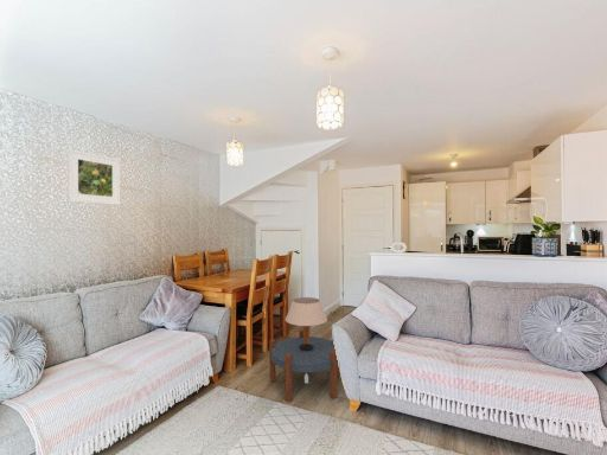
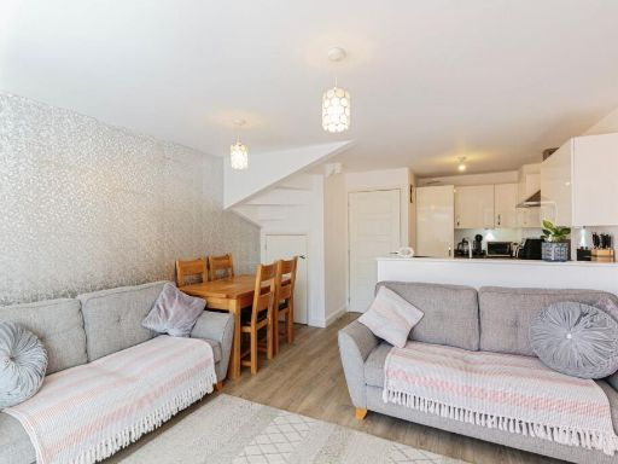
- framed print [66,148,121,206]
- side table [268,328,340,404]
- table lamp [285,296,328,351]
